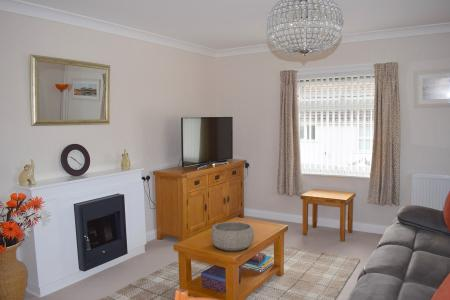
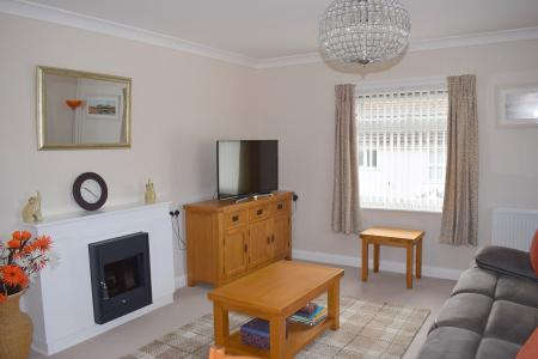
- decorative bowl [210,221,255,252]
